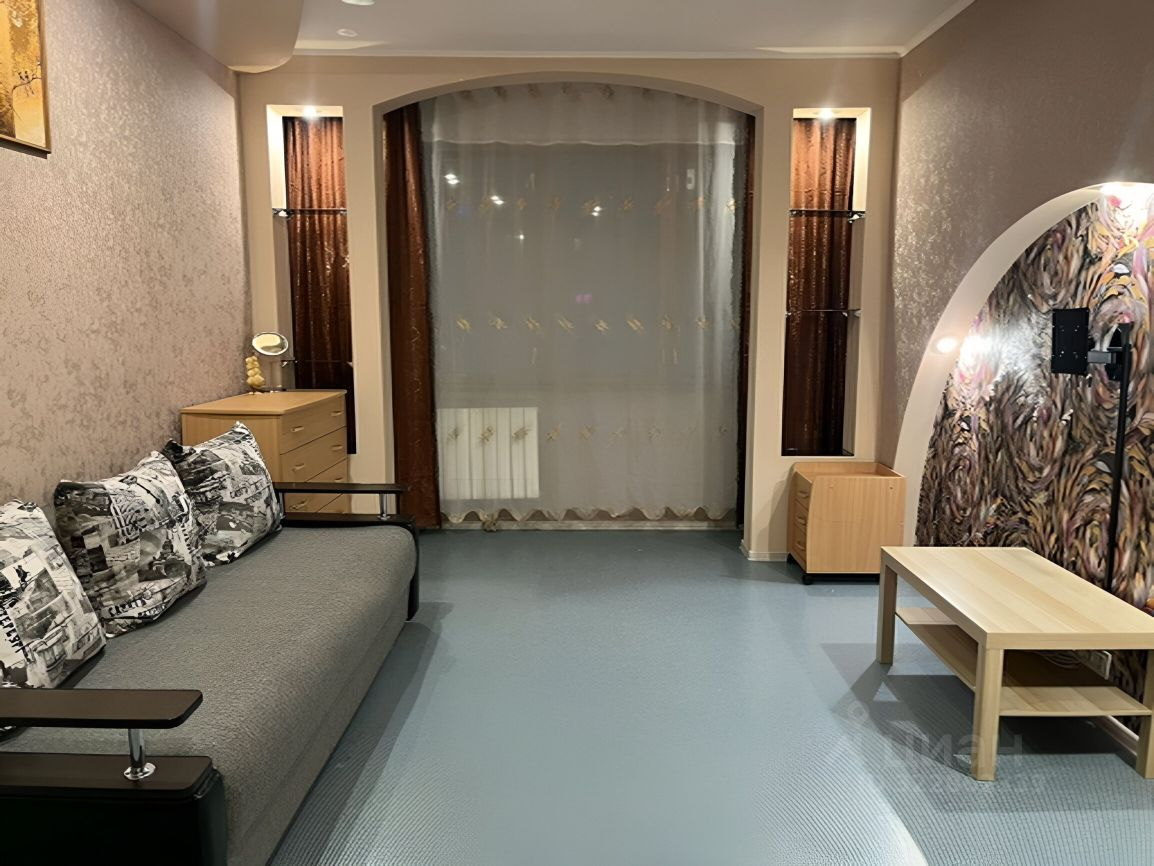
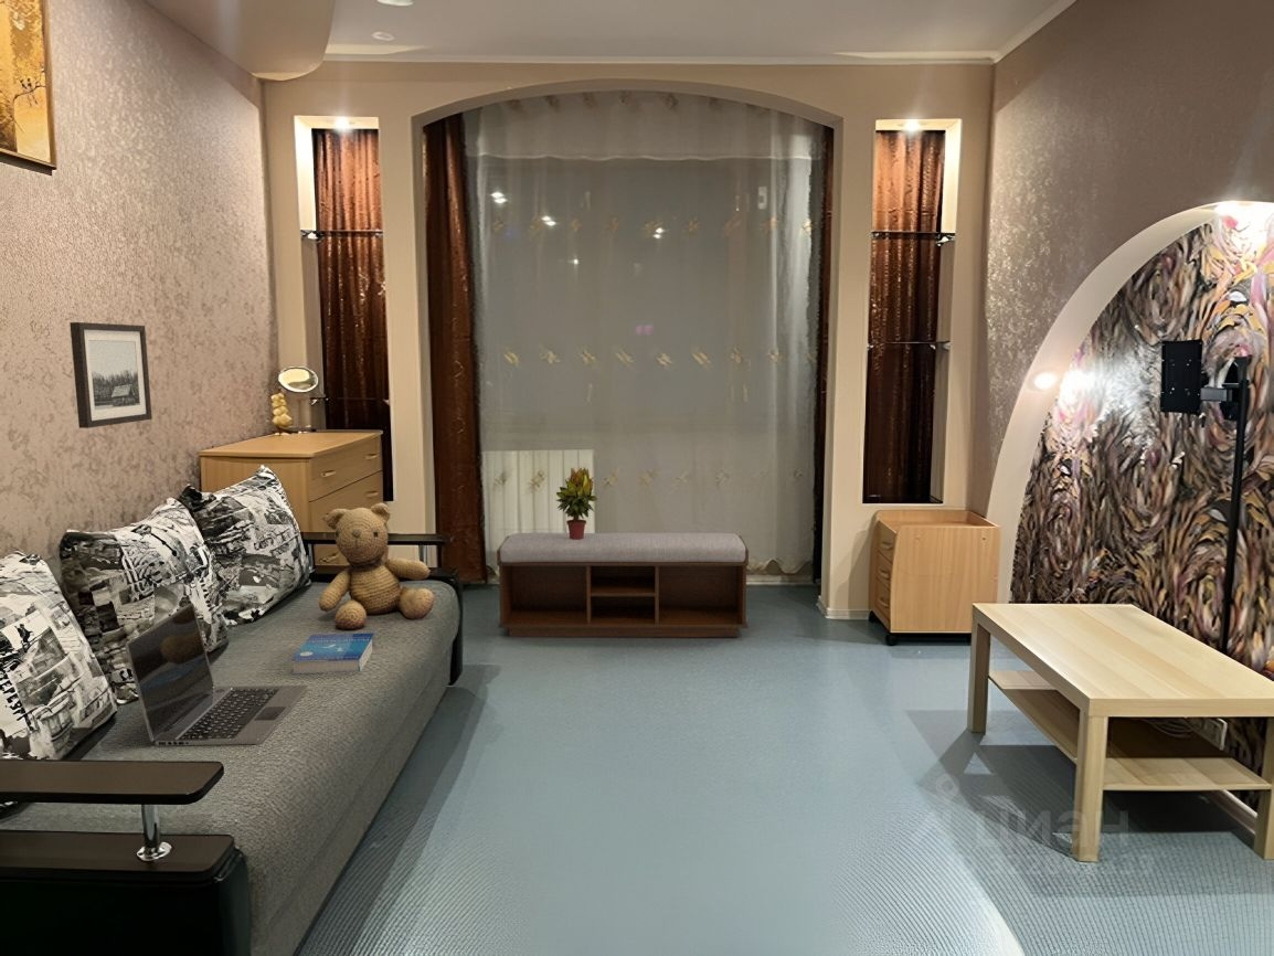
+ potted plant [555,466,598,540]
+ book [289,631,376,676]
+ laptop [124,602,308,747]
+ bench [496,532,750,638]
+ teddy bear [318,502,435,630]
+ wall art [68,321,153,429]
